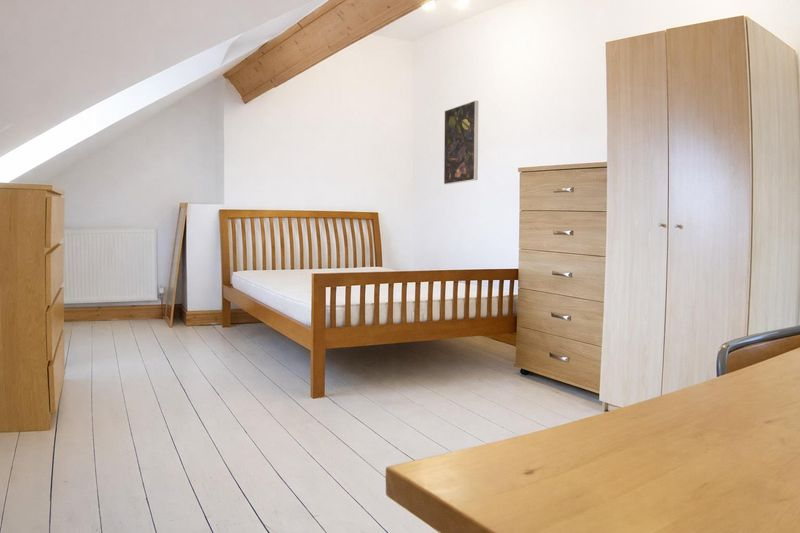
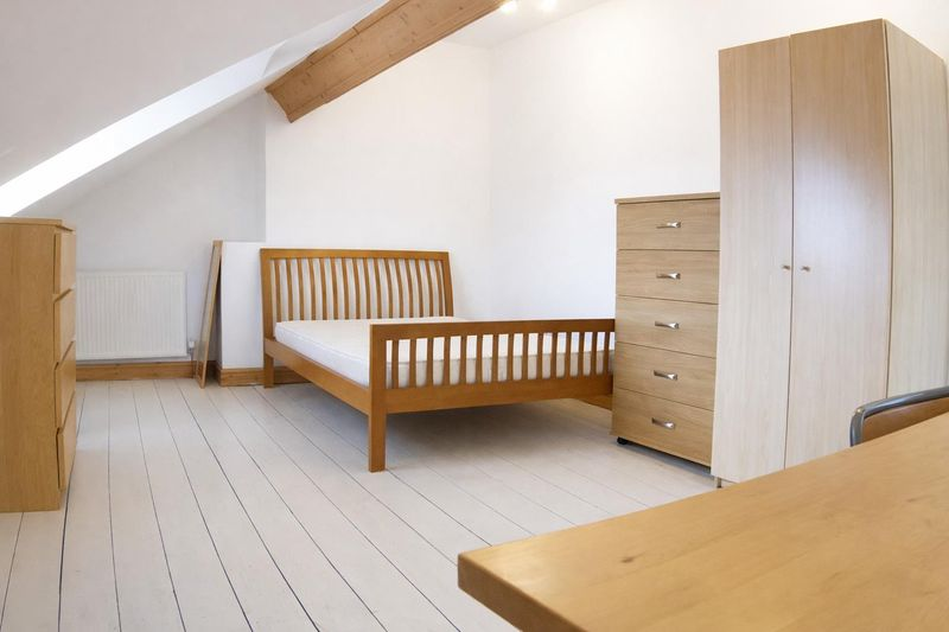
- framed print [443,100,479,185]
